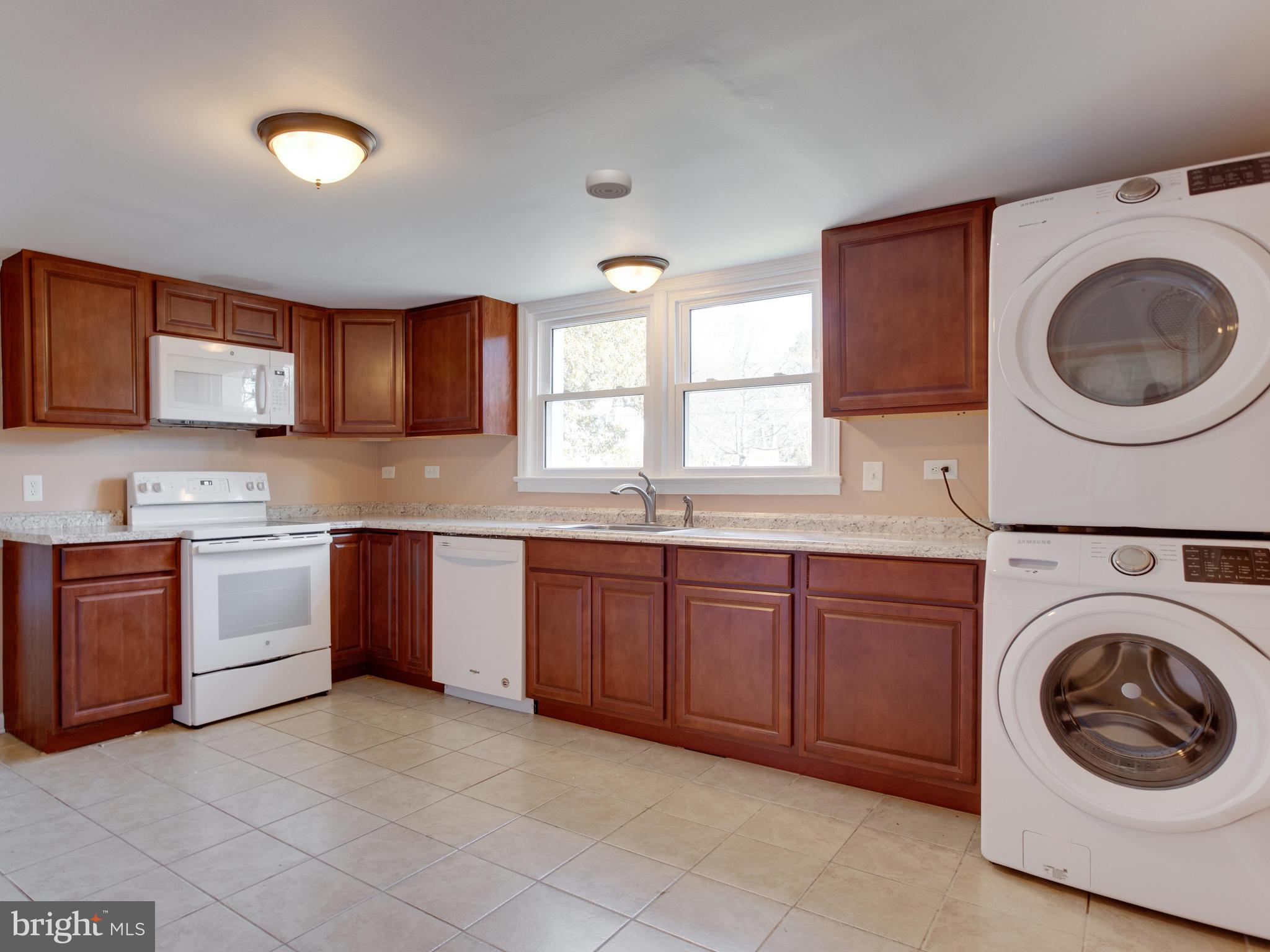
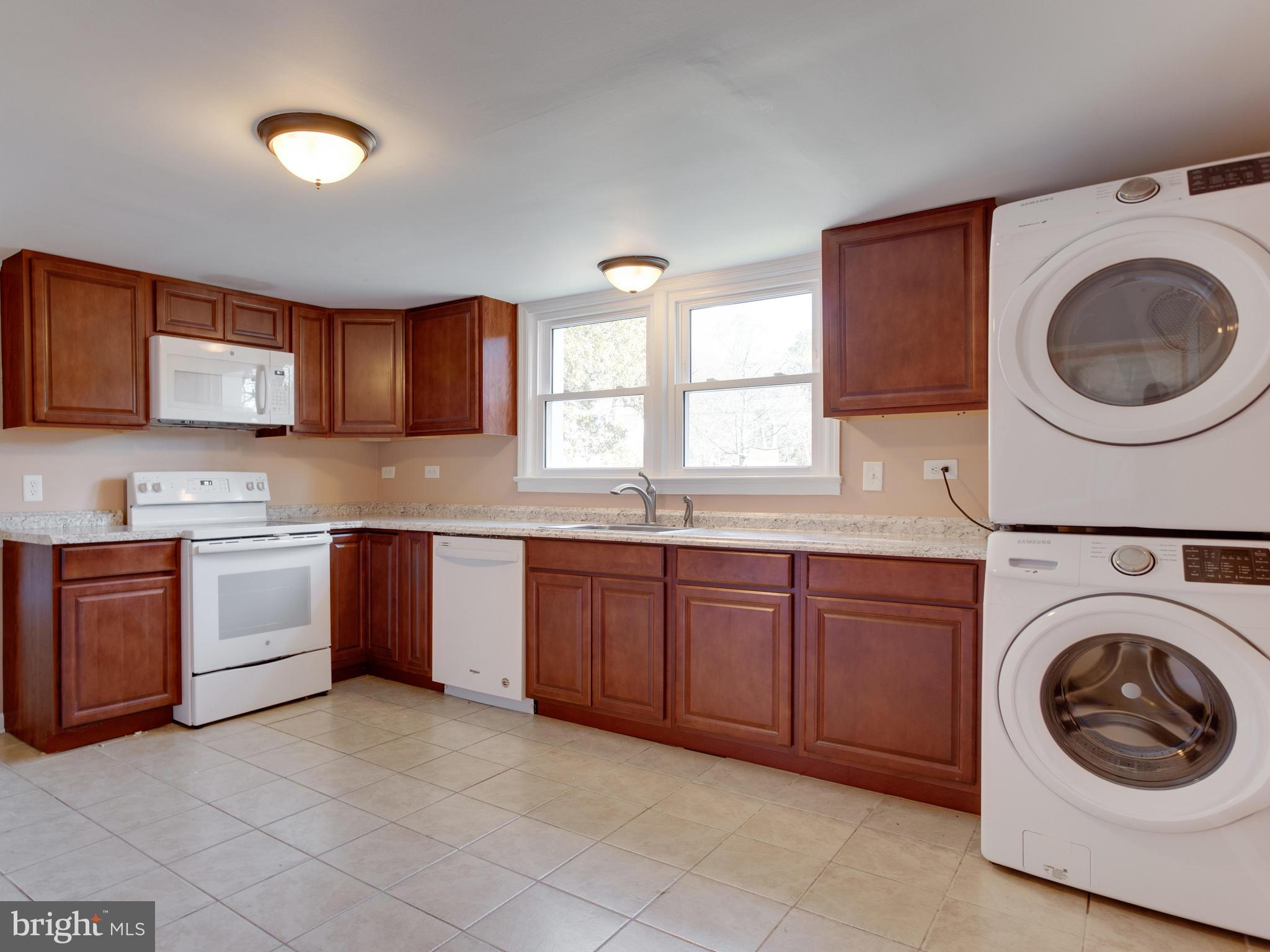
- smoke detector [585,169,633,200]
